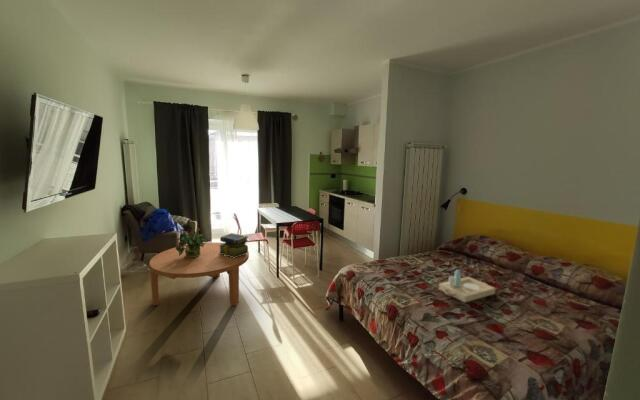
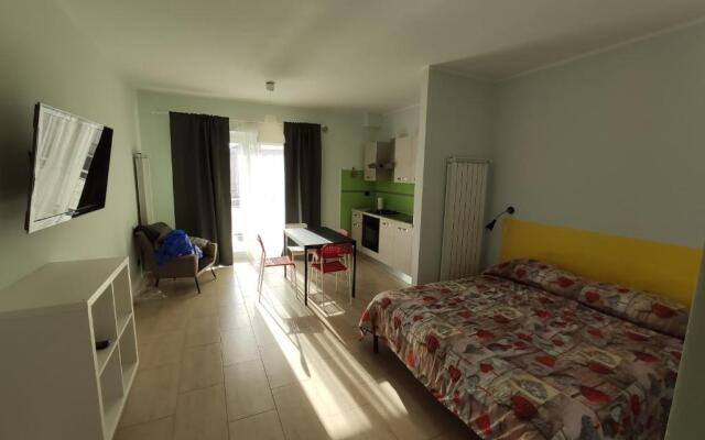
- stack of books [219,232,249,258]
- coffee table [148,242,250,307]
- potted plant [175,227,208,257]
- serving tray [438,268,496,303]
